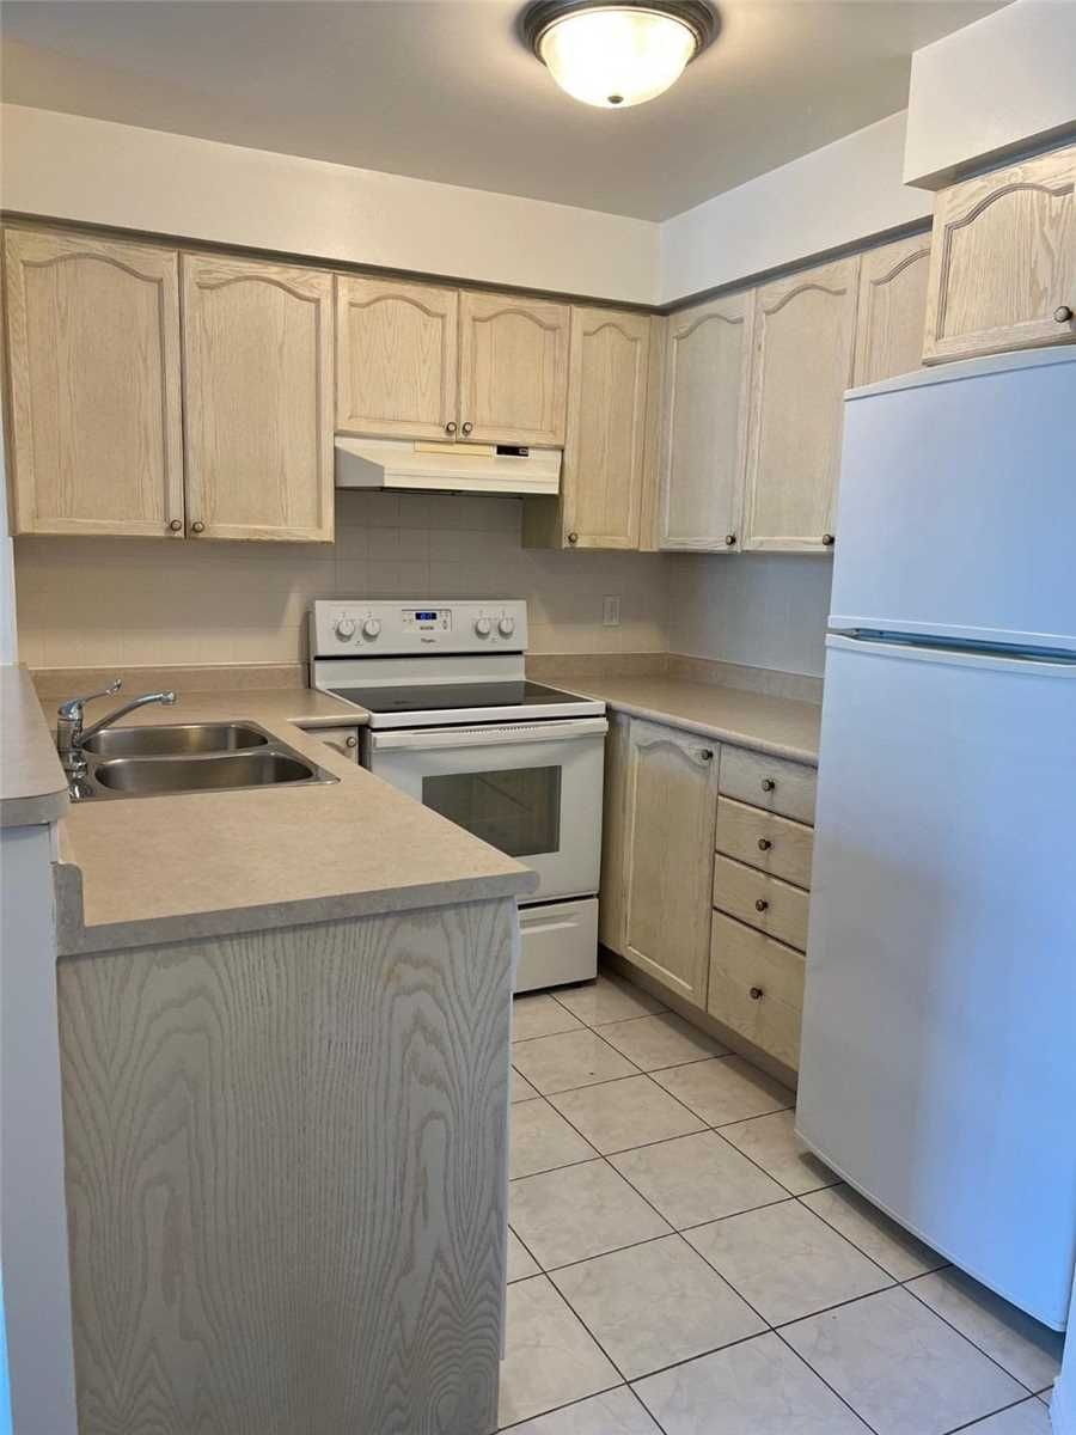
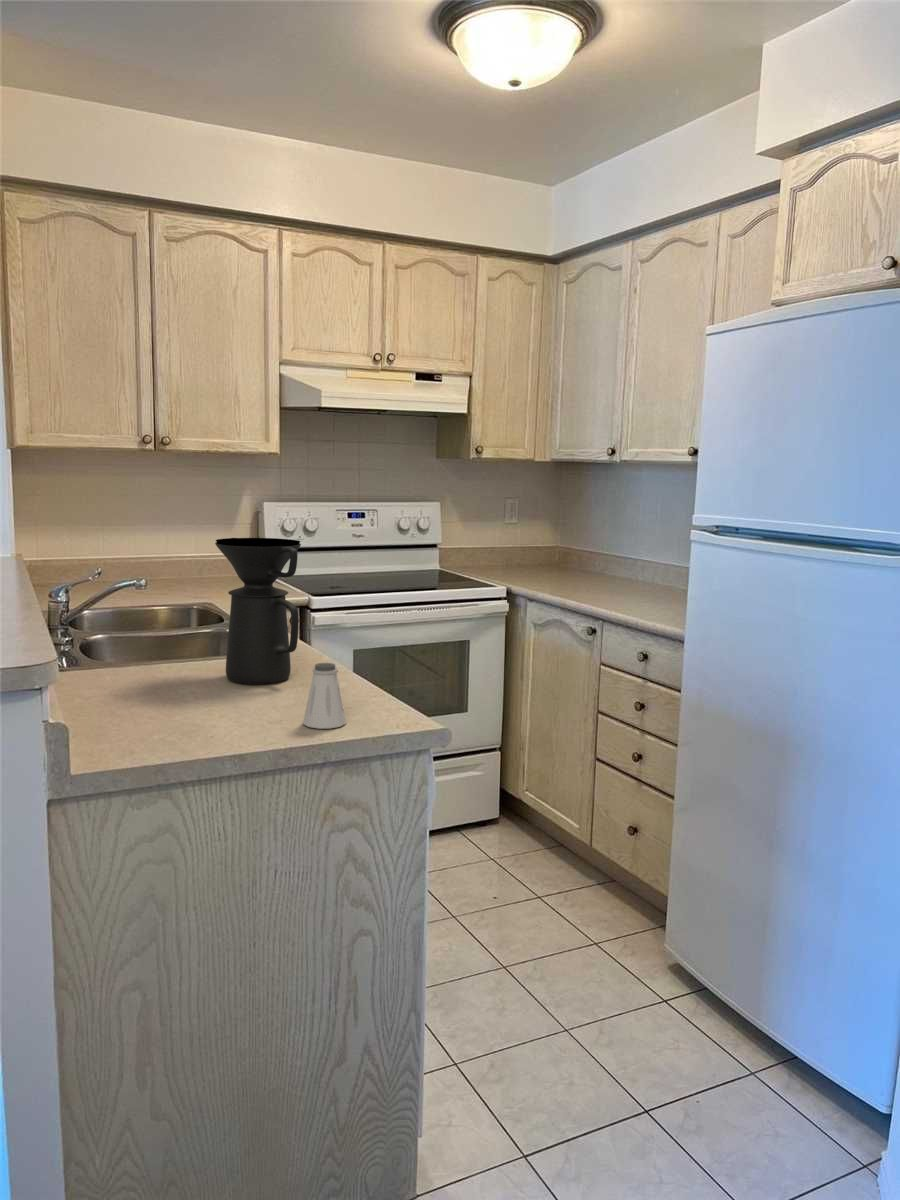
+ coffee maker [214,537,302,685]
+ saltshaker [302,662,347,730]
